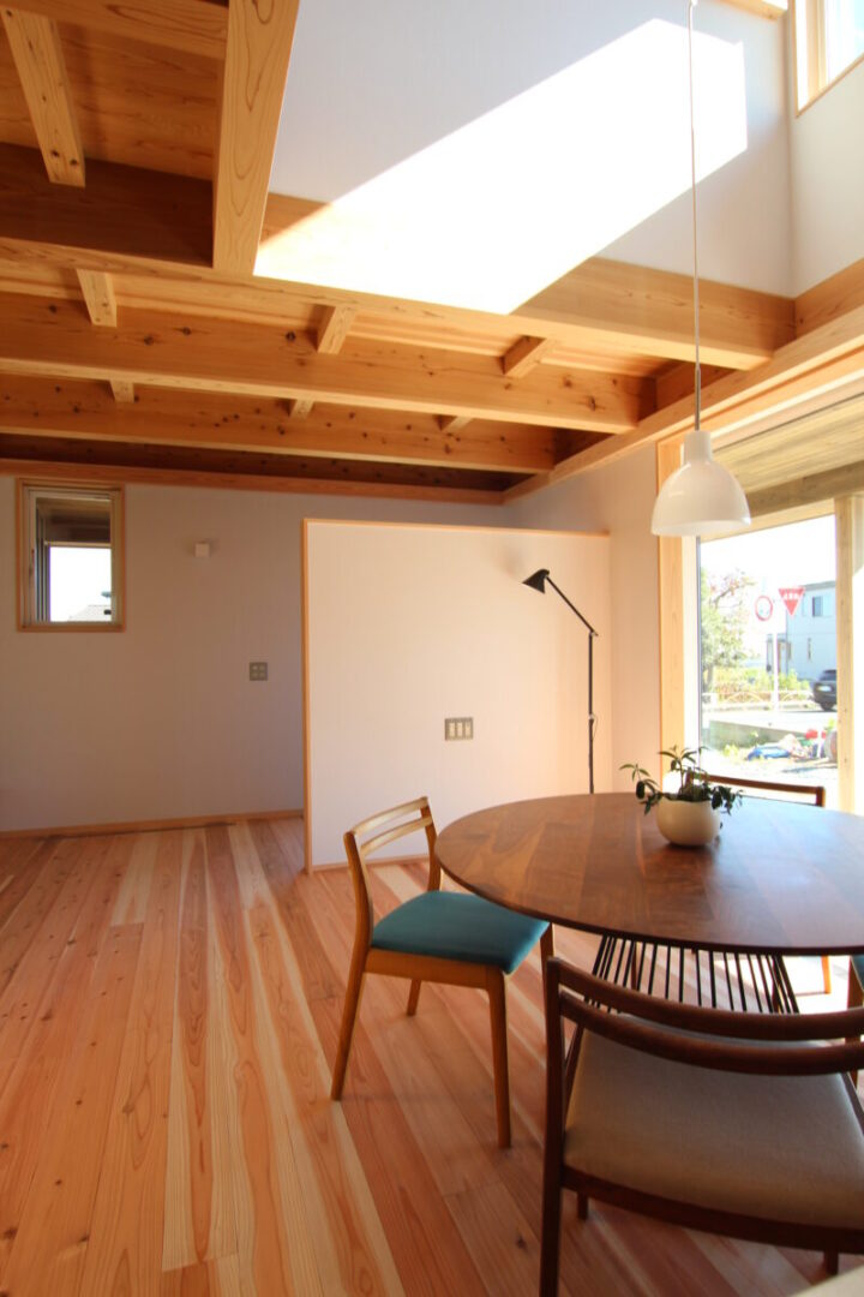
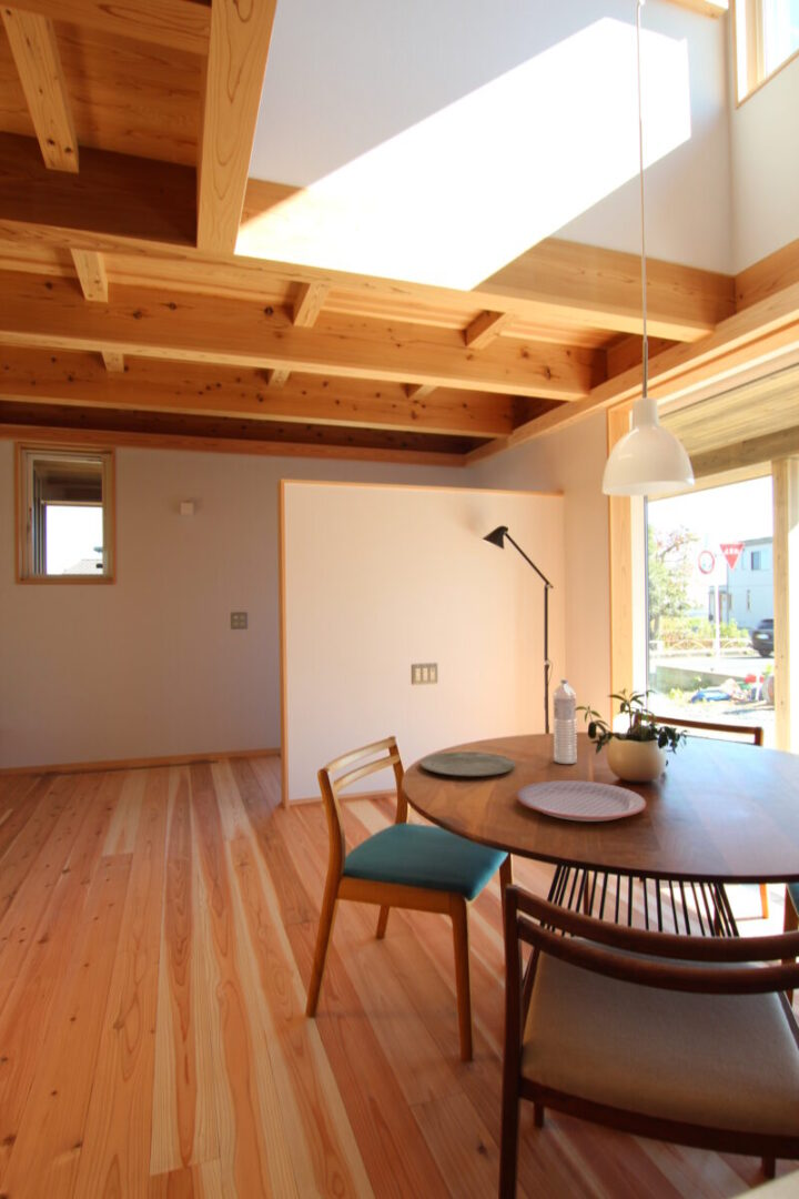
+ plate [516,779,647,823]
+ plate [419,750,516,777]
+ water bottle [552,678,578,765]
